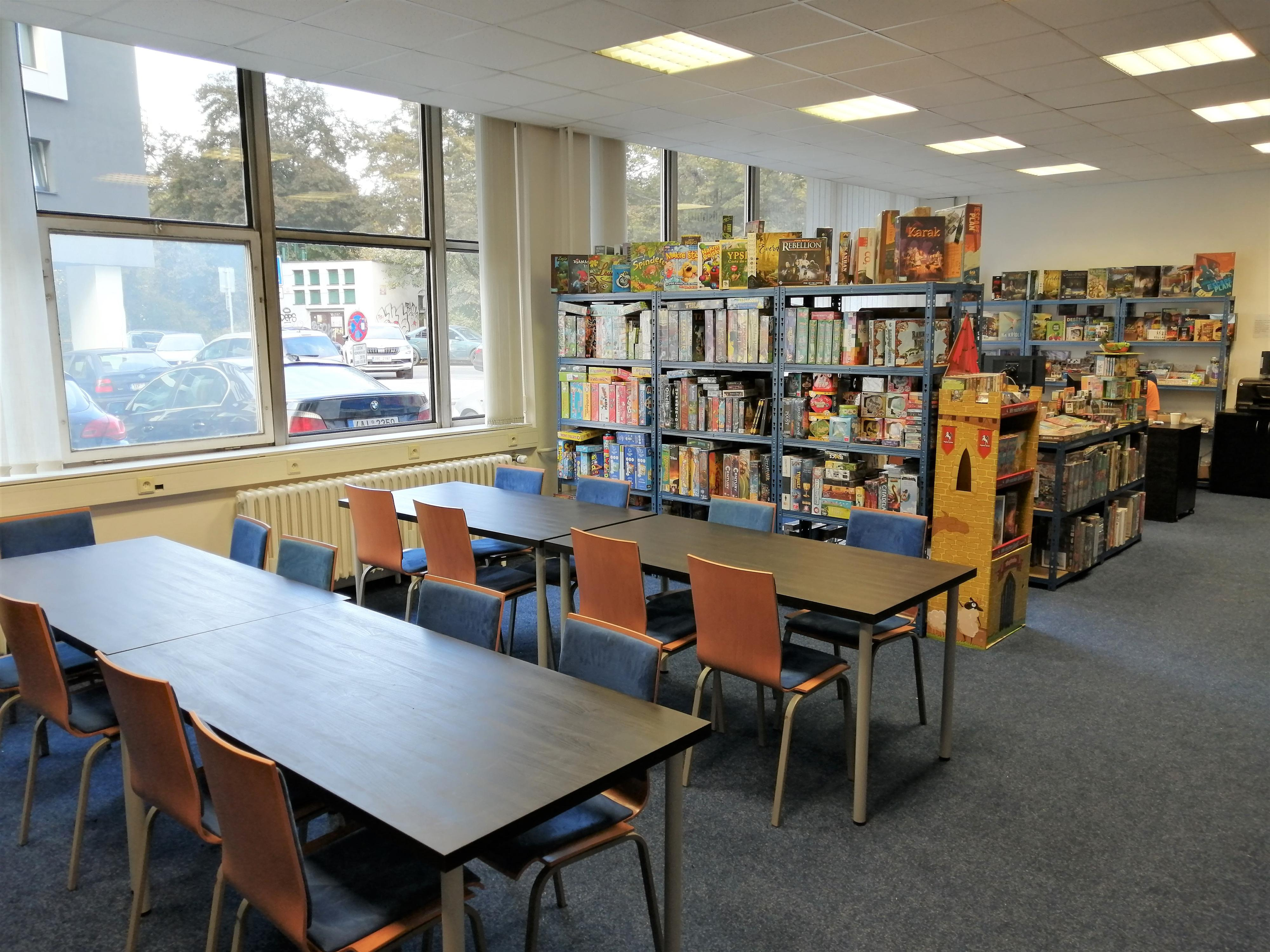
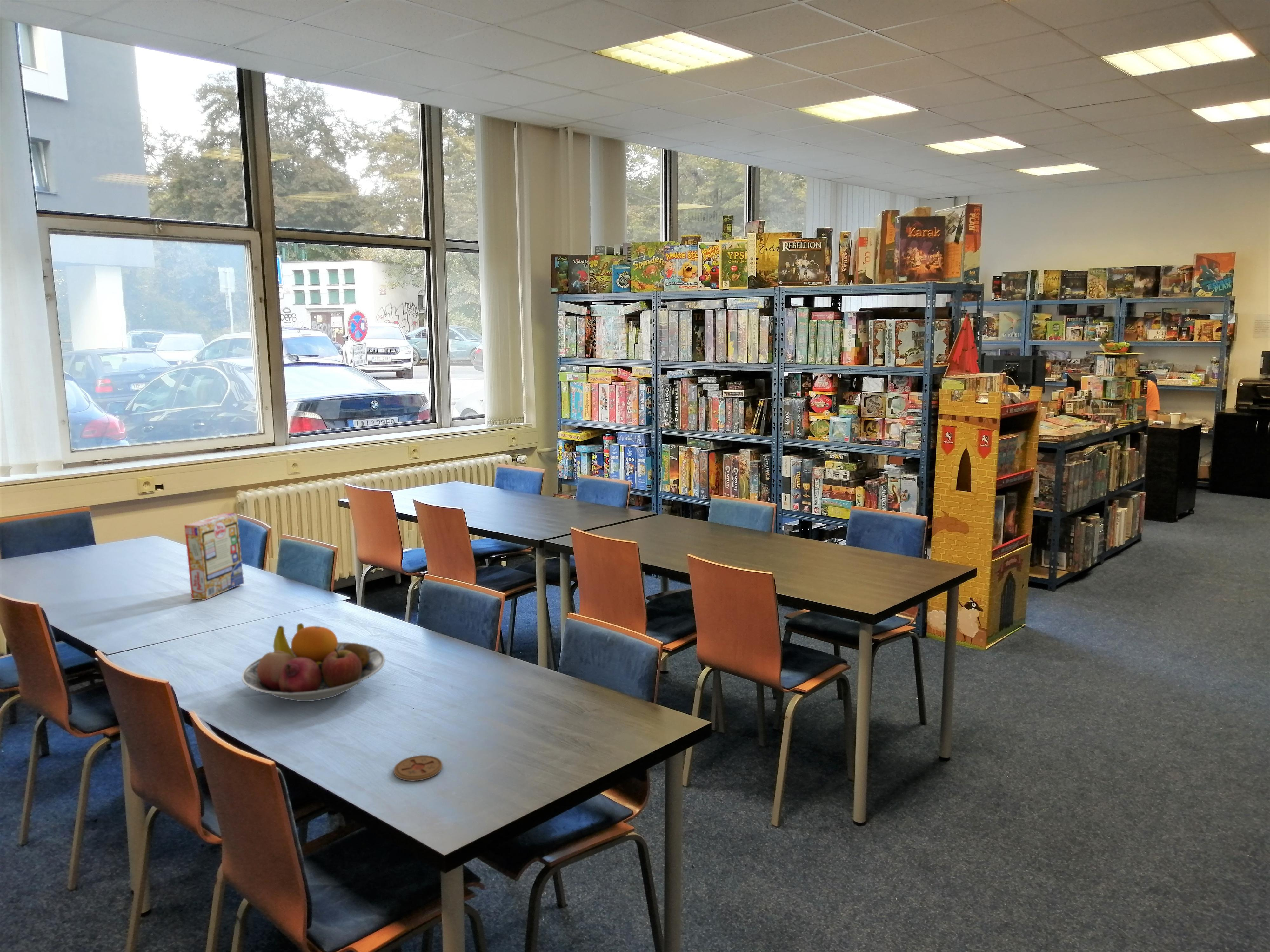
+ coaster [393,755,443,781]
+ fruit bowl [242,623,385,702]
+ board games [184,512,244,600]
